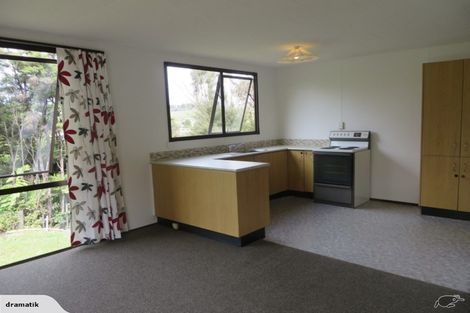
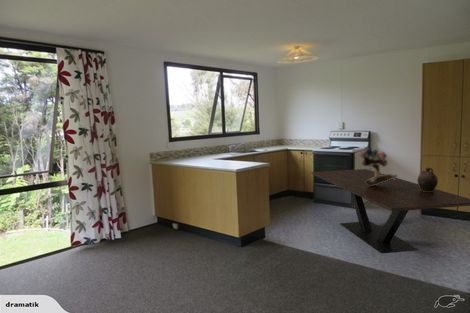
+ ceramic jug [416,166,439,192]
+ dining table [310,168,470,254]
+ bouquet [358,144,399,186]
